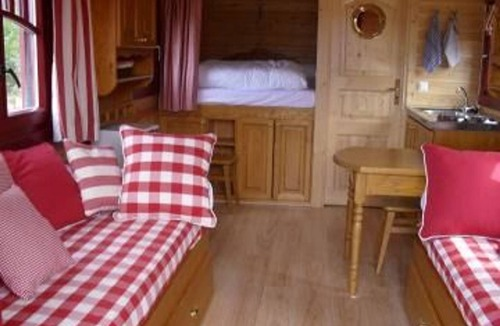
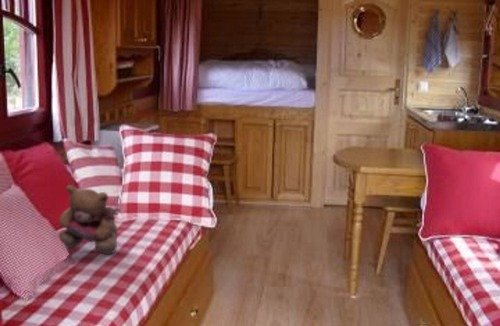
+ teddy bear [58,184,120,256]
